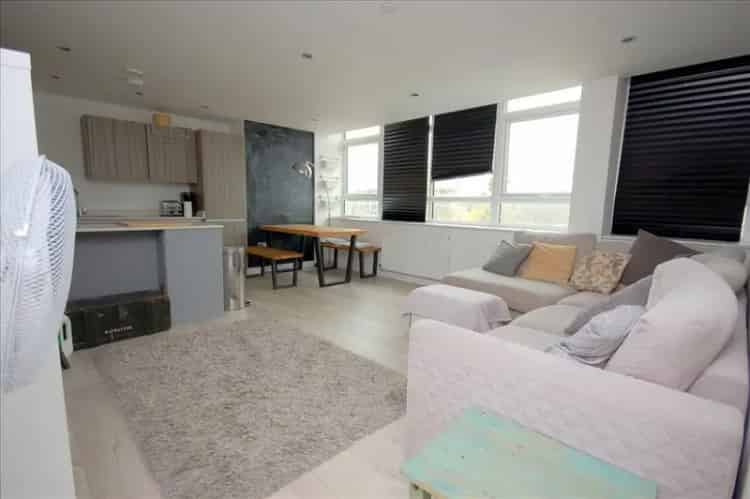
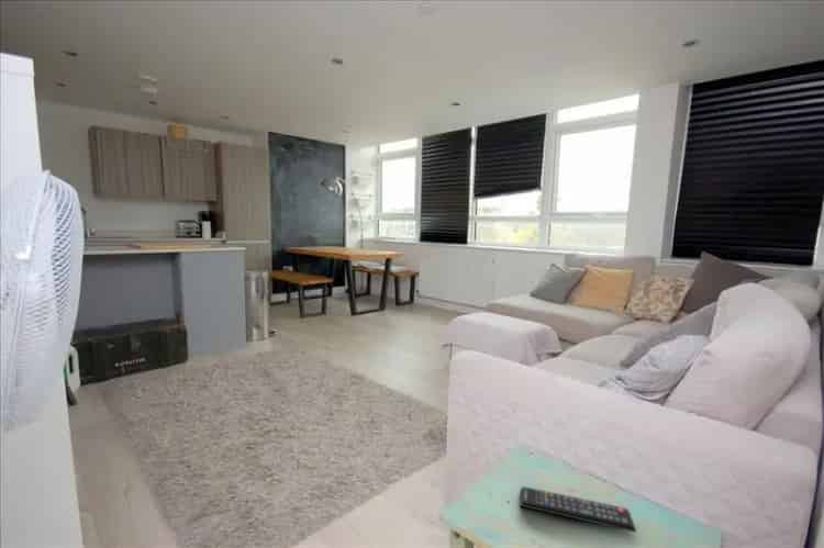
+ remote control [519,485,637,534]
